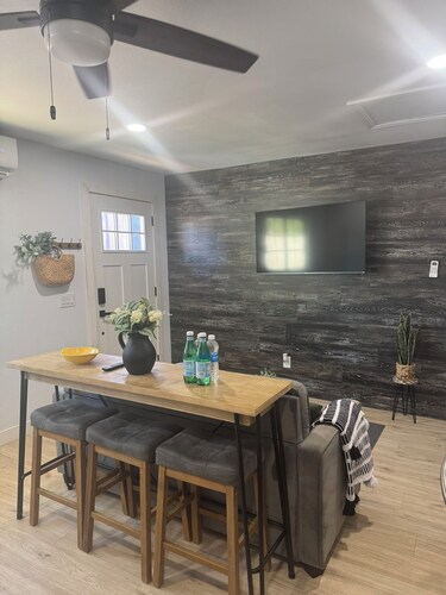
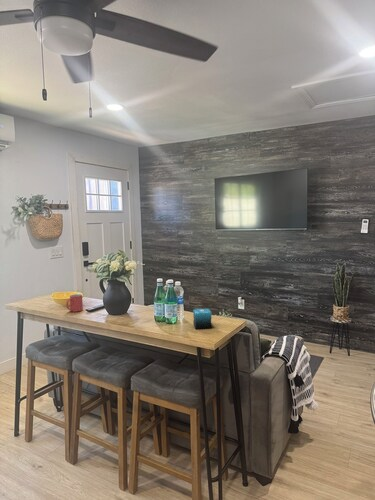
+ candle [192,308,213,330]
+ mug [65,293,84,313]
